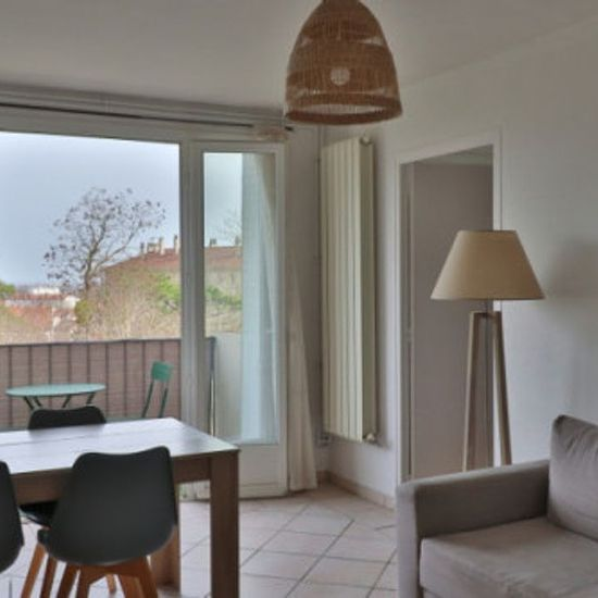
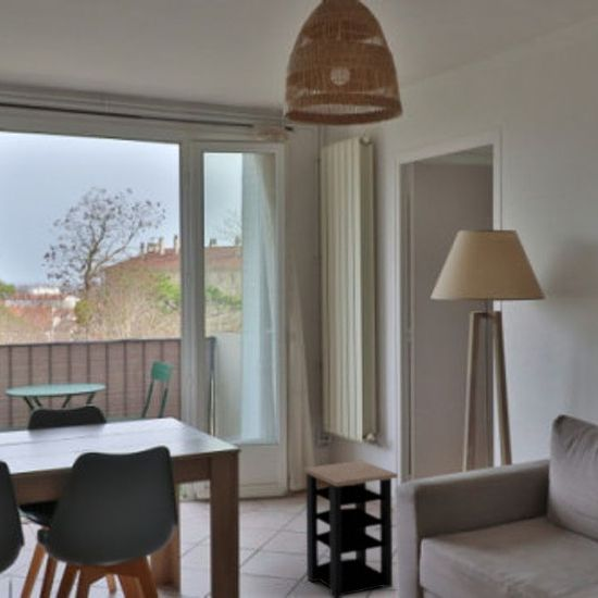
+ side table [302,460,399,598]
